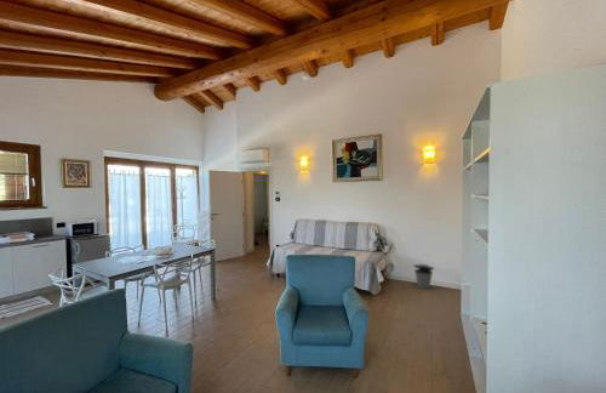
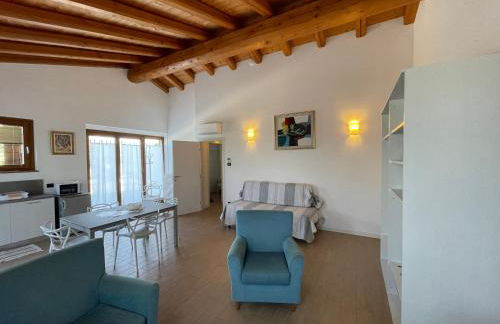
- trash can [412,263,435,290]
